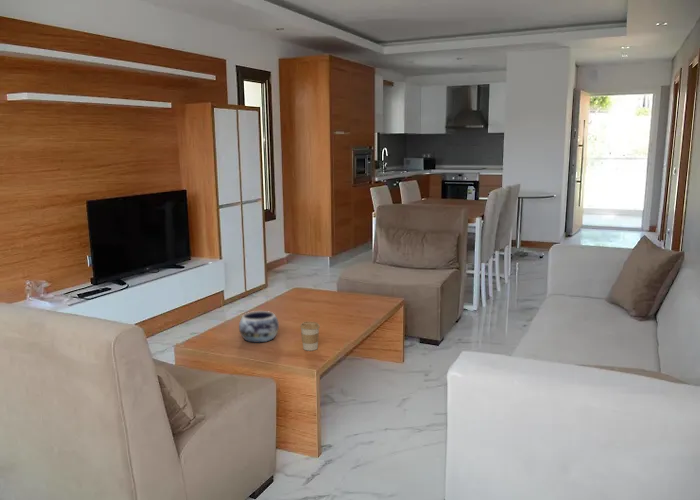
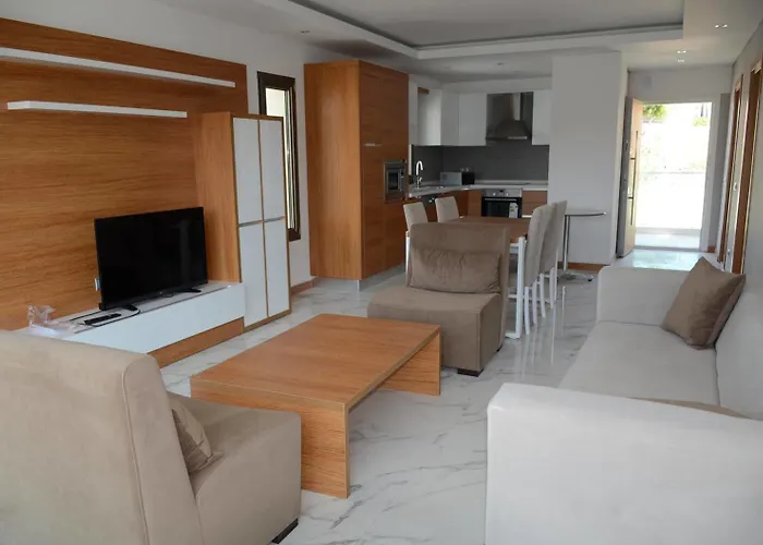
- decorative bowl [238,310,280,344]
- coffee cup [299,321,321,352]
